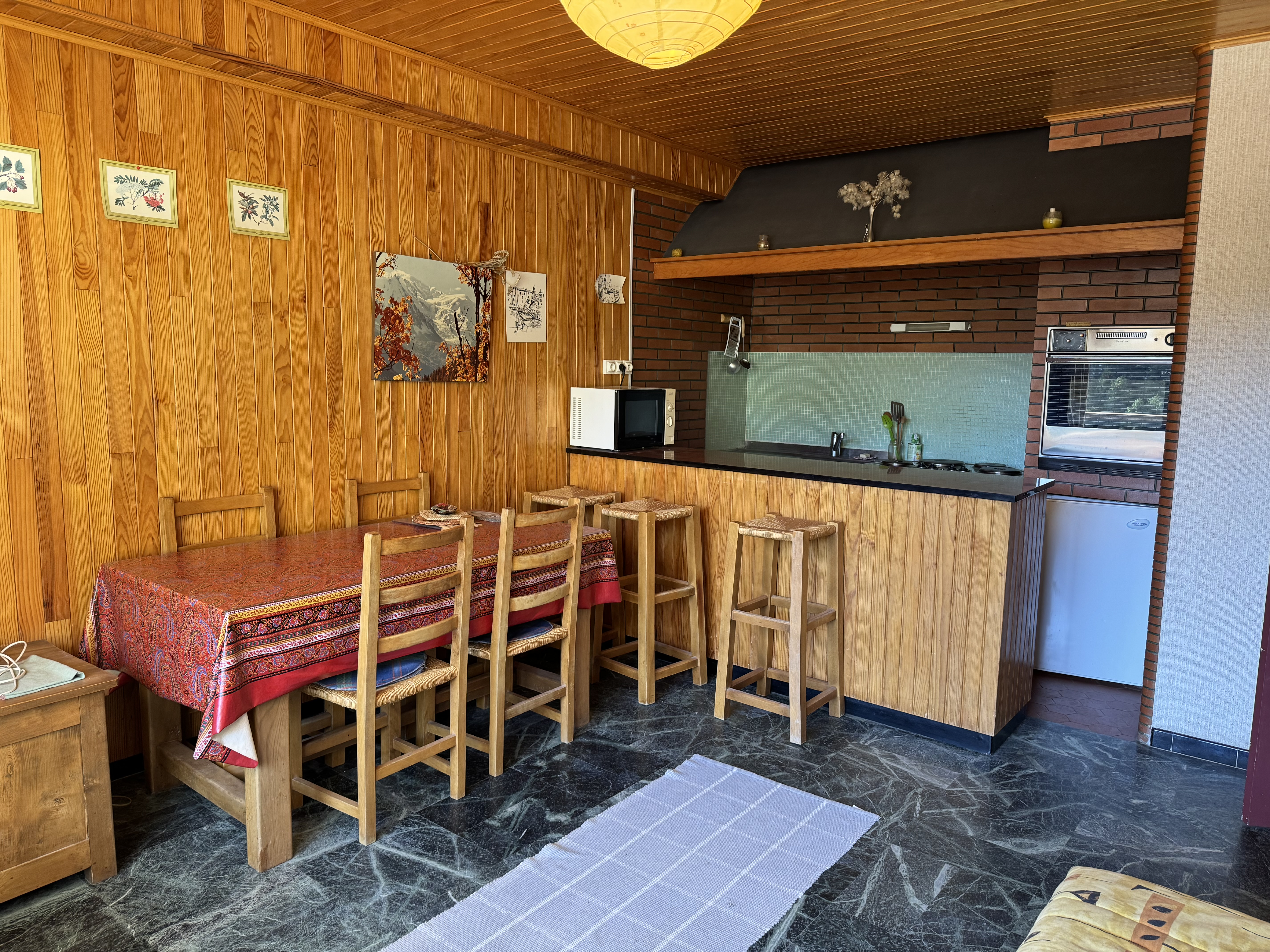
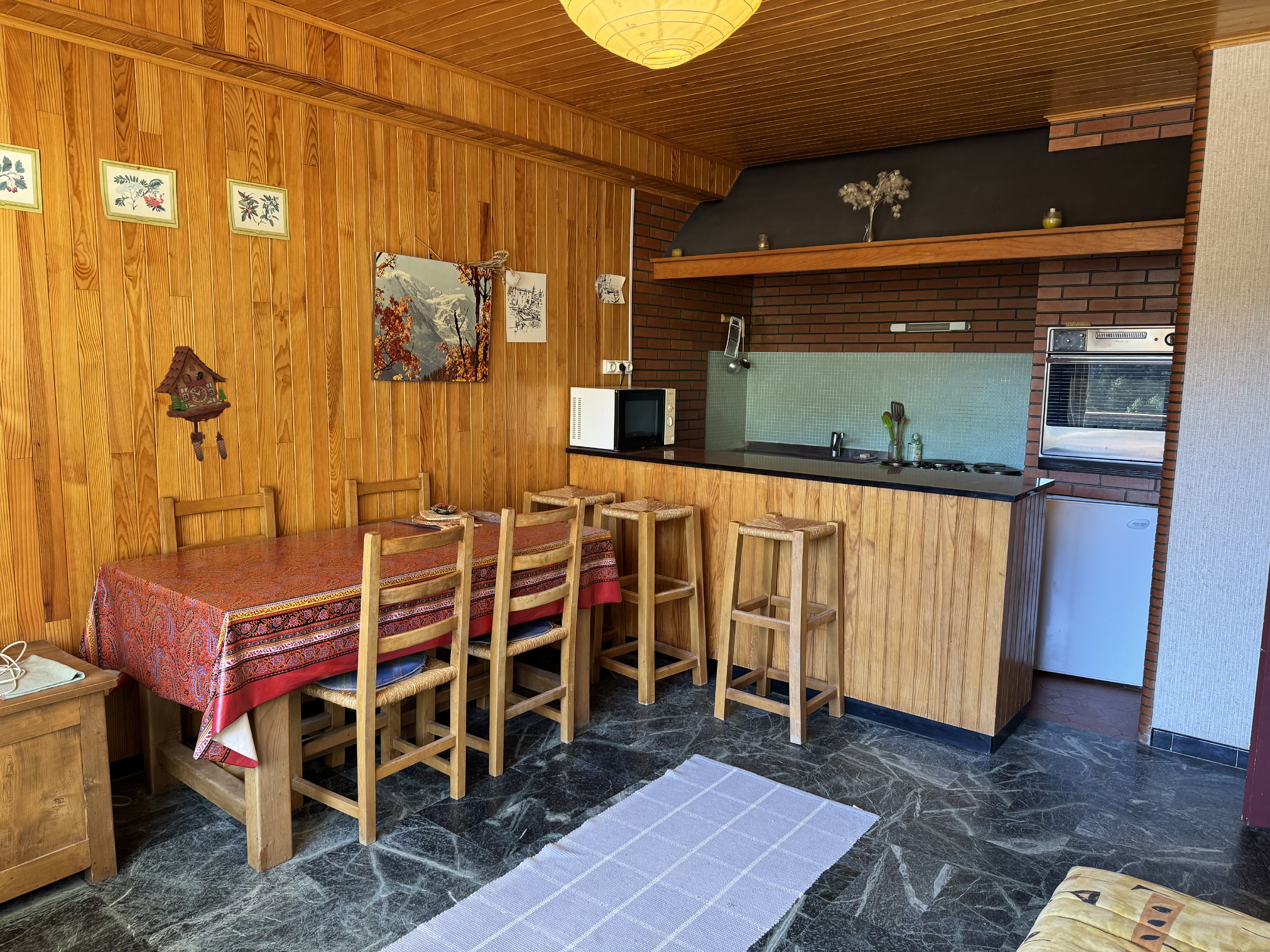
+ cuckoo clock [153,346,231,462]
